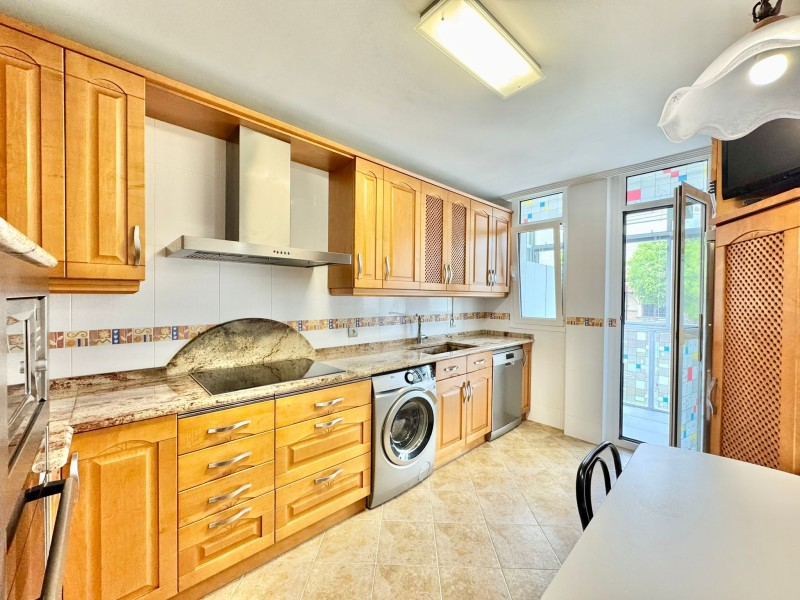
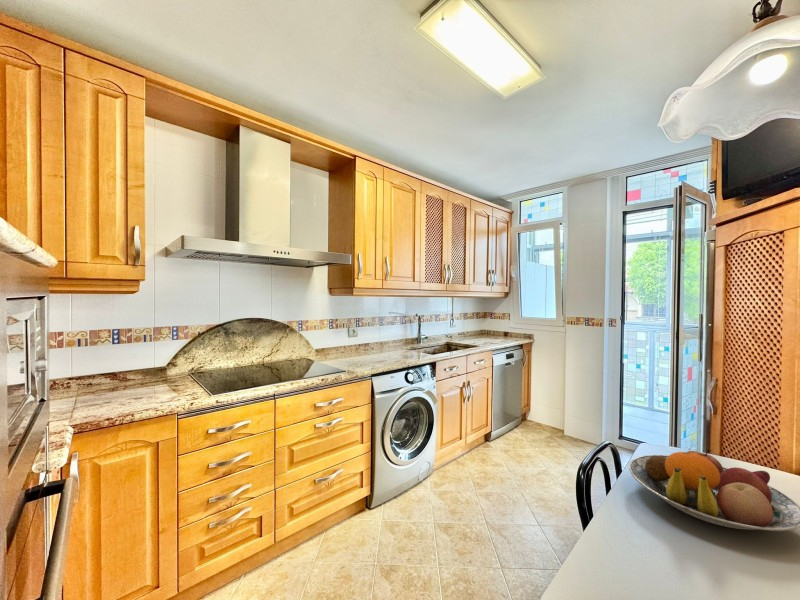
+ fruit bowl [628,448,800,532]
